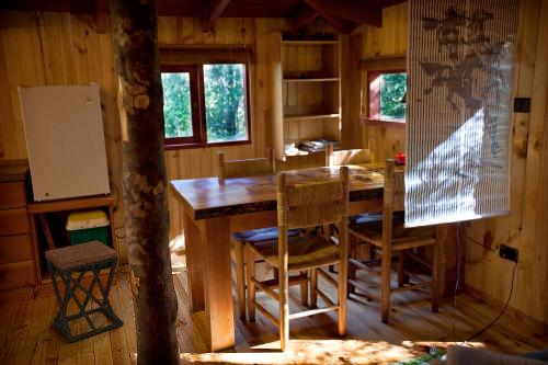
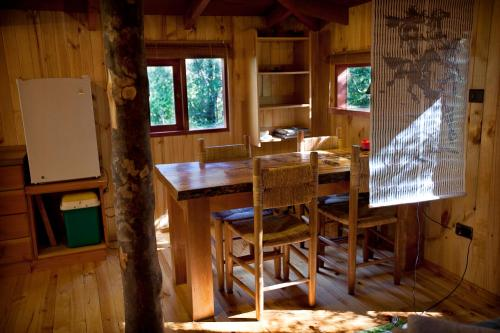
- stool [44,239,125,344]
